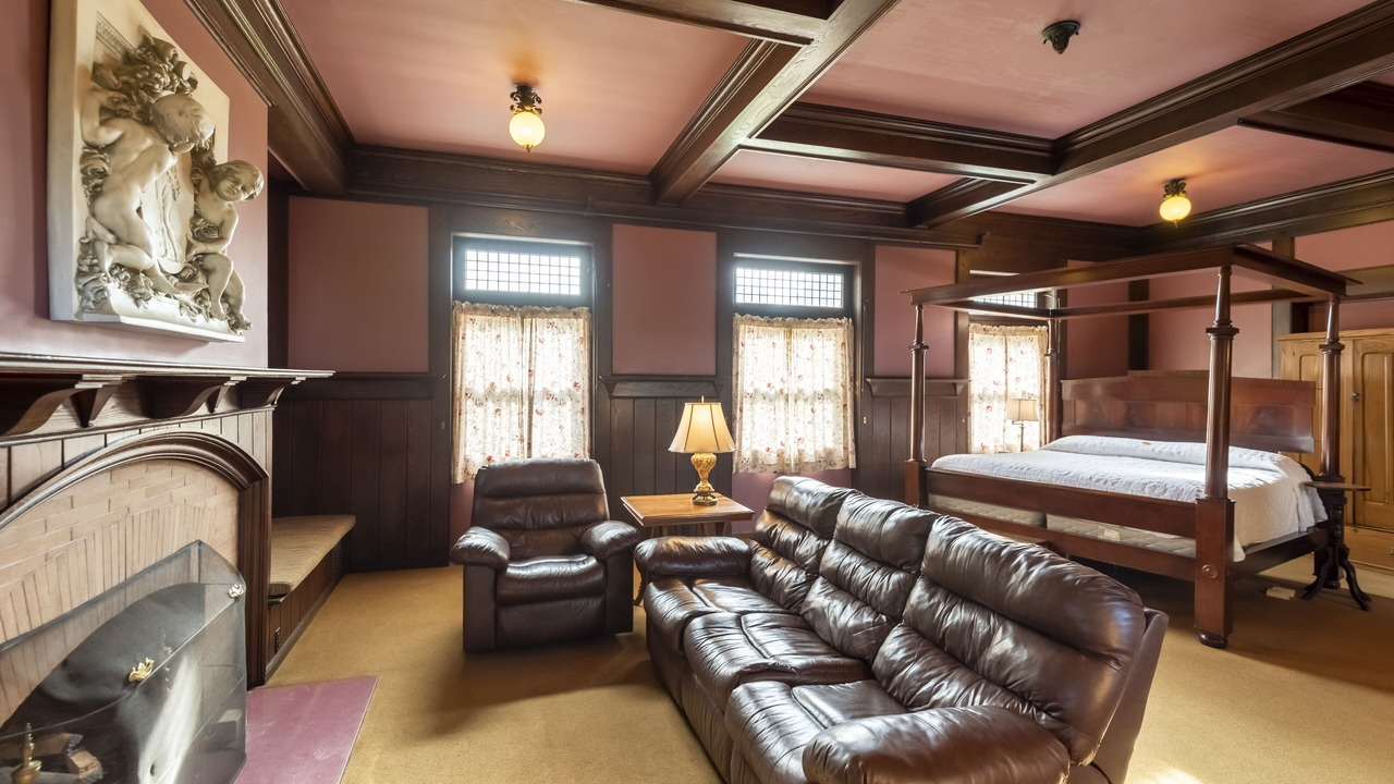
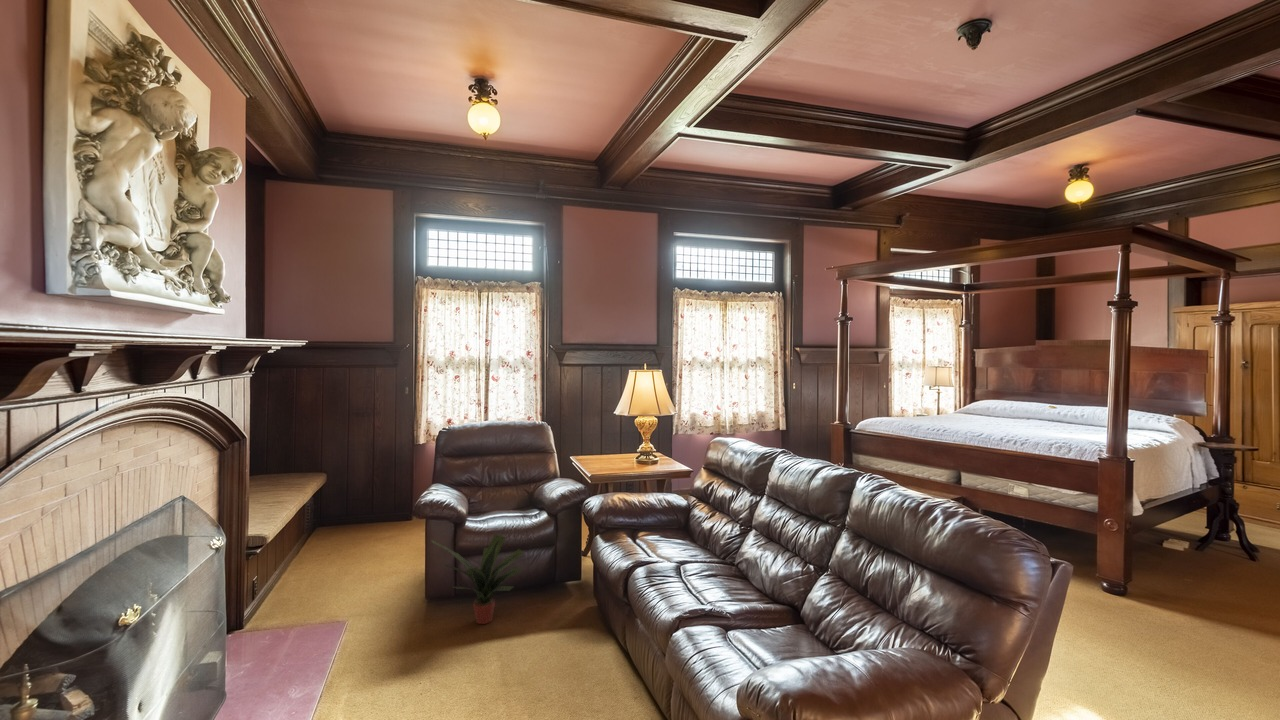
+ potted plant [431,534,525,625]
